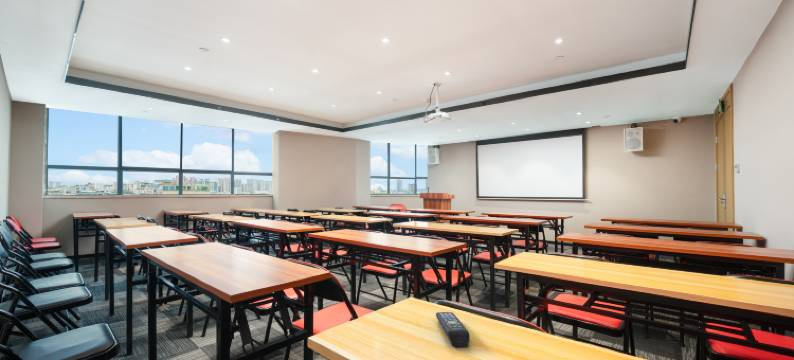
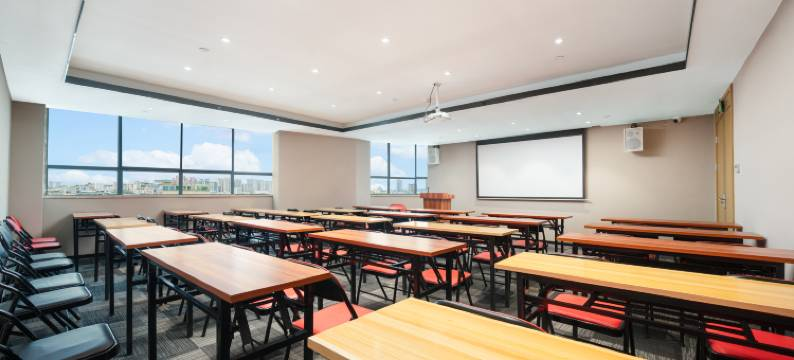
- remote control [435,311,471,348]
